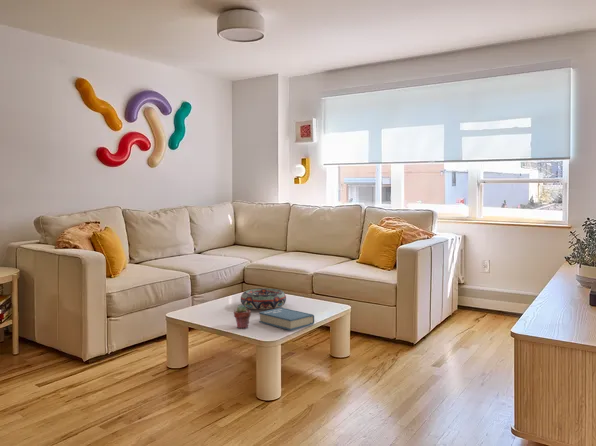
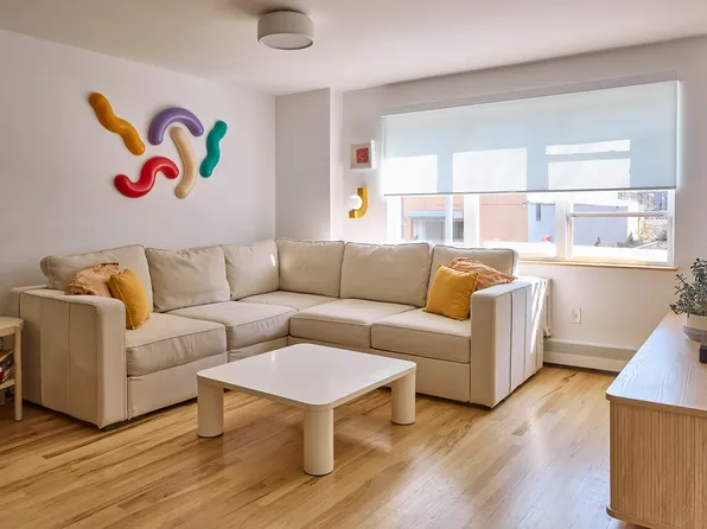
- book [258,307,315,331]
- decorative bowl [240,287,287,310]
- potted succulent [233,304,252,329]
